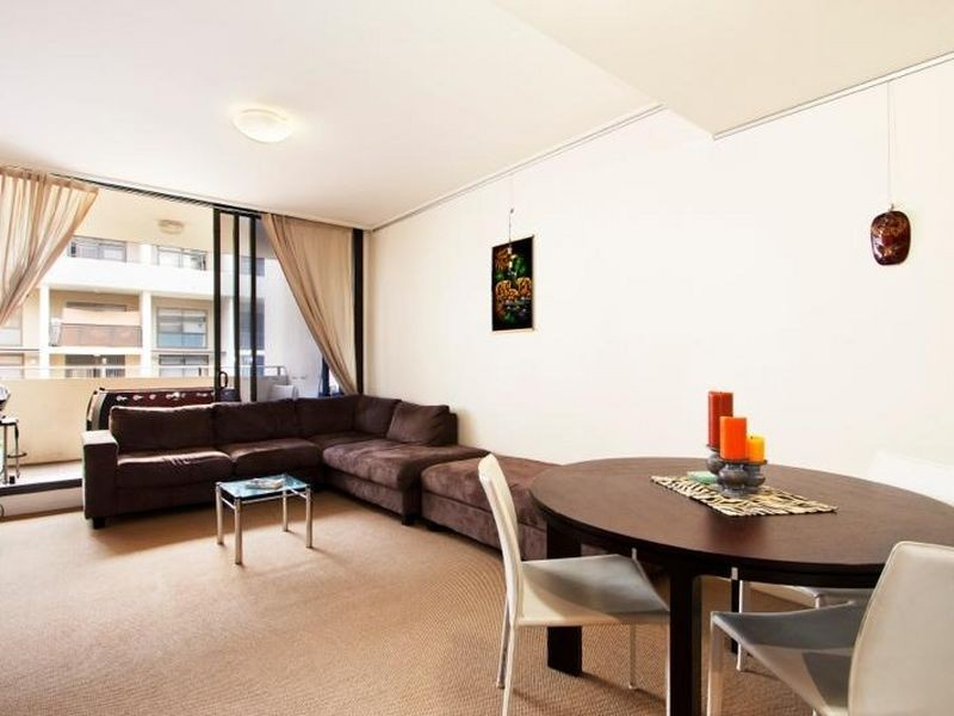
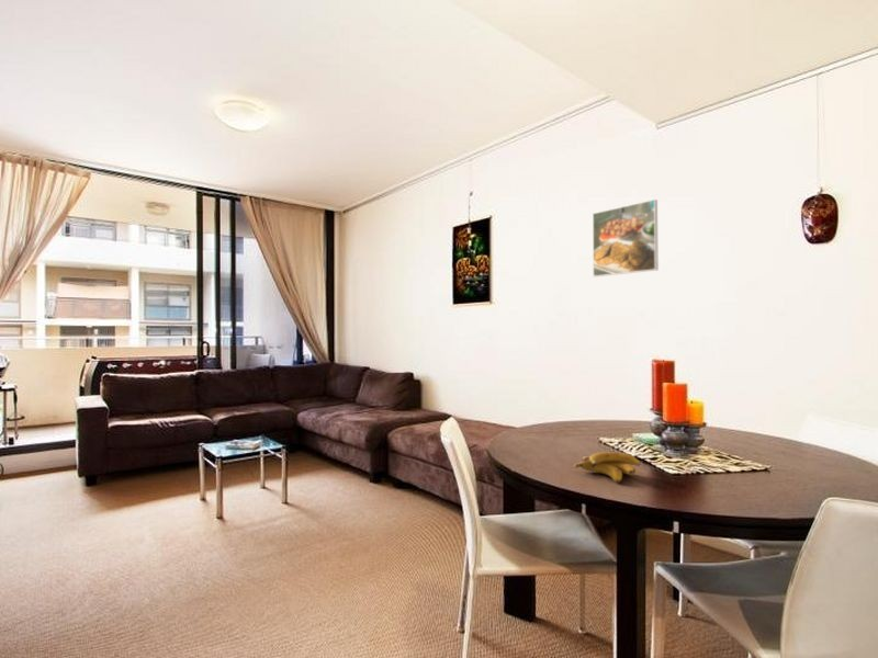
+ banana [572,451,641,484]
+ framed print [592,198,660,277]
